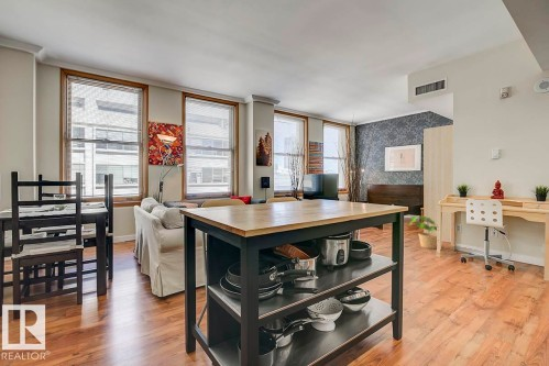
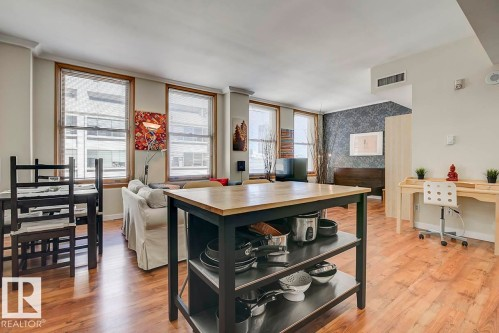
- potted plant [408,214,438,249]
